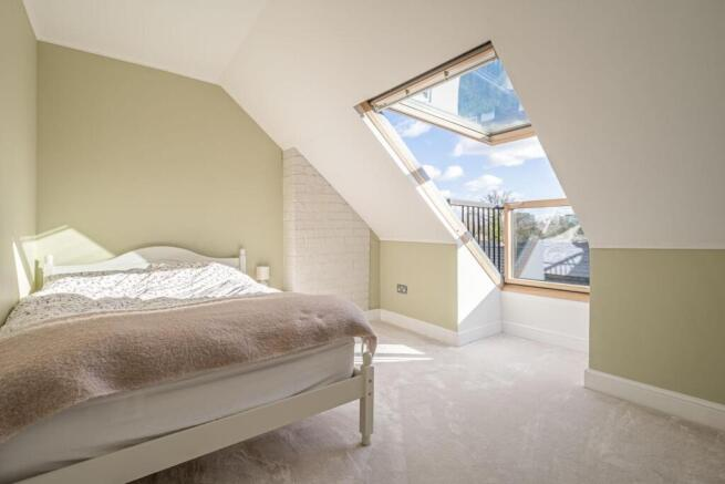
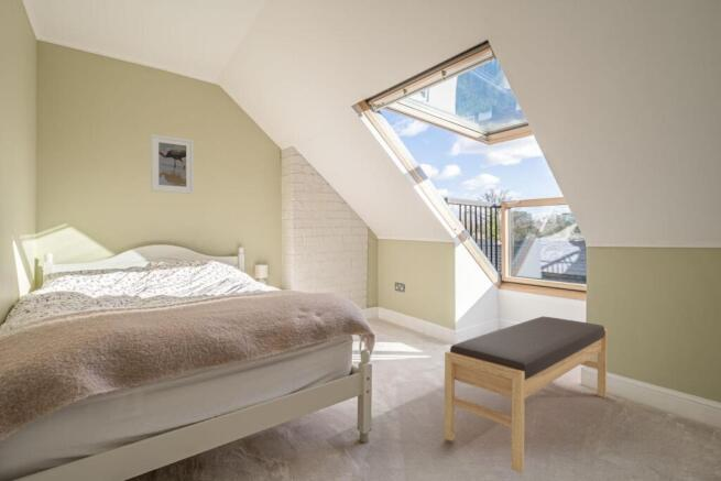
+ bench [444,316,608,474]
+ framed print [150,133,195,195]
